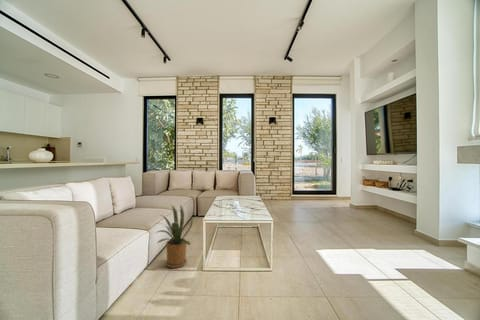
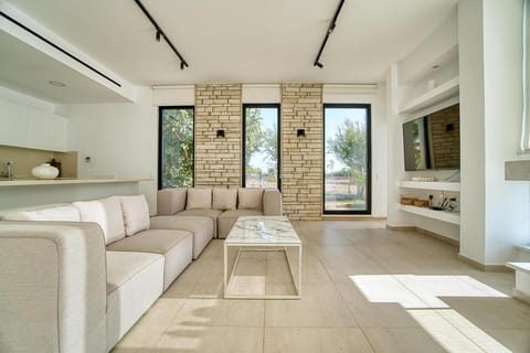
- house plant [155,204,194,269]
